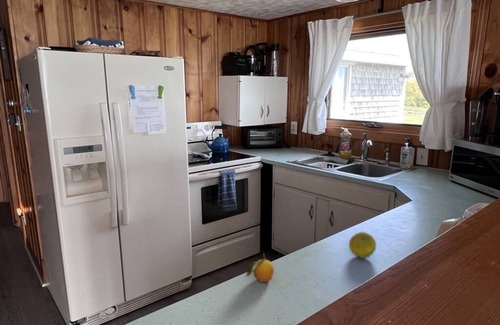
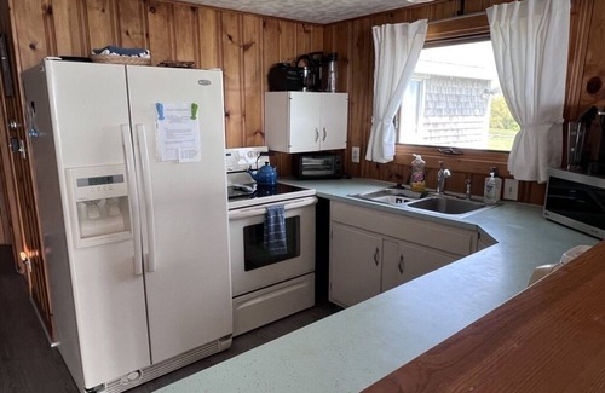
- fruit [348,231,377,259]
- fruit [245,252,275,283]
